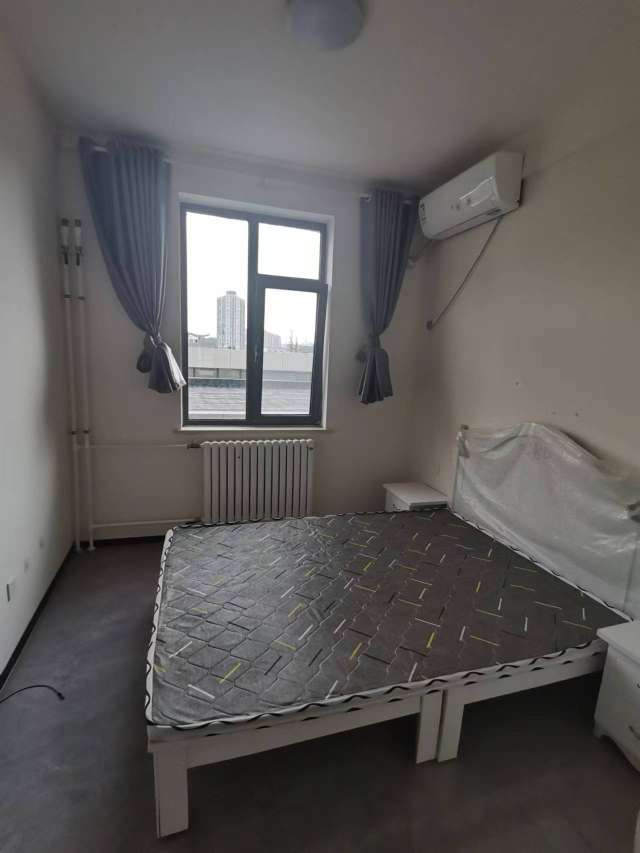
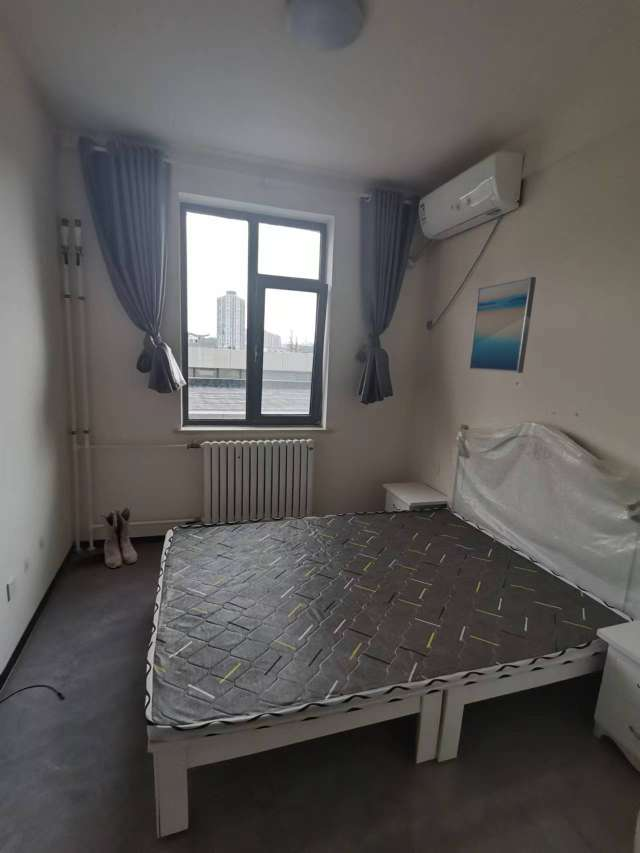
+ wall art [468,276,537,374]
+ boots [100,507,138,569]
